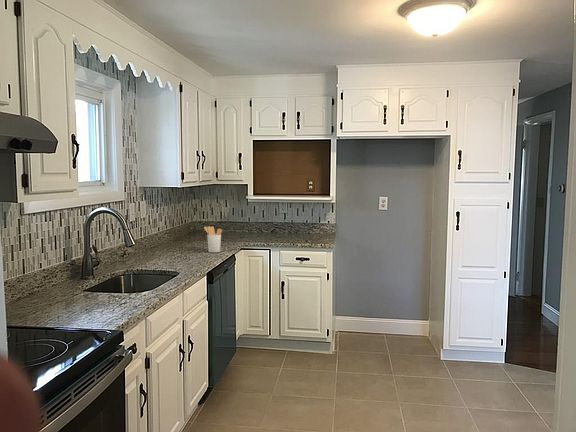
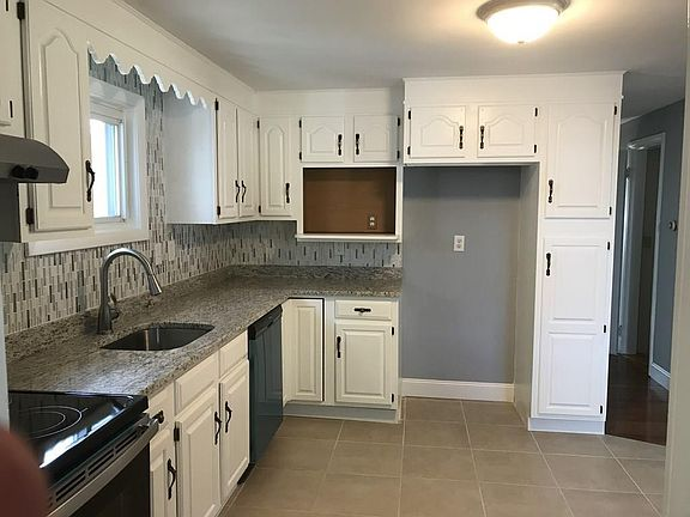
- utensil holder [203,226,223,253]
